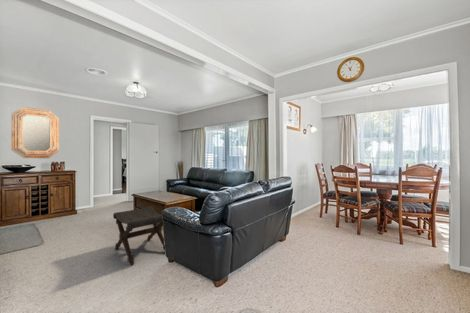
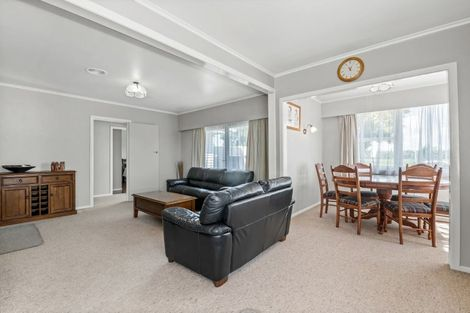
- footstool [112,206,166,266]
- home mirror [10,106,60,159]
